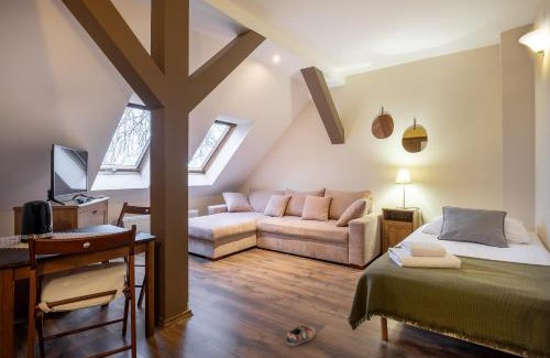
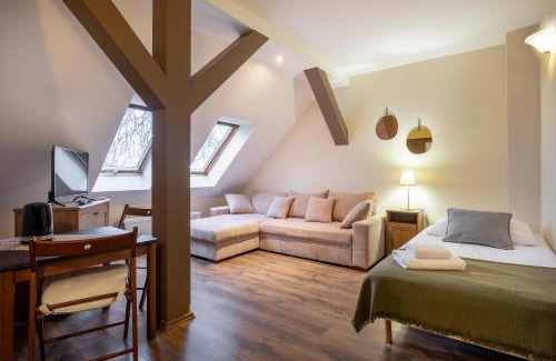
- shoe [286,325,317,347]
